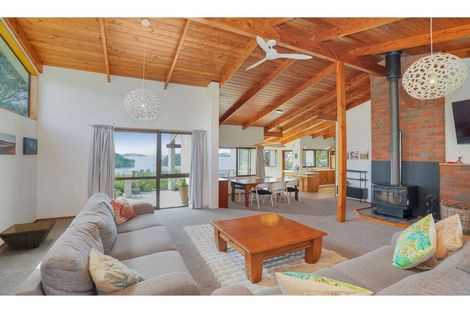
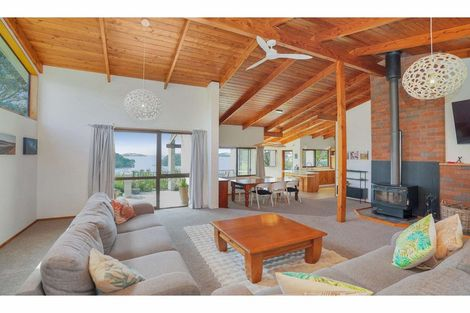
- basket [0,219,57,251]
